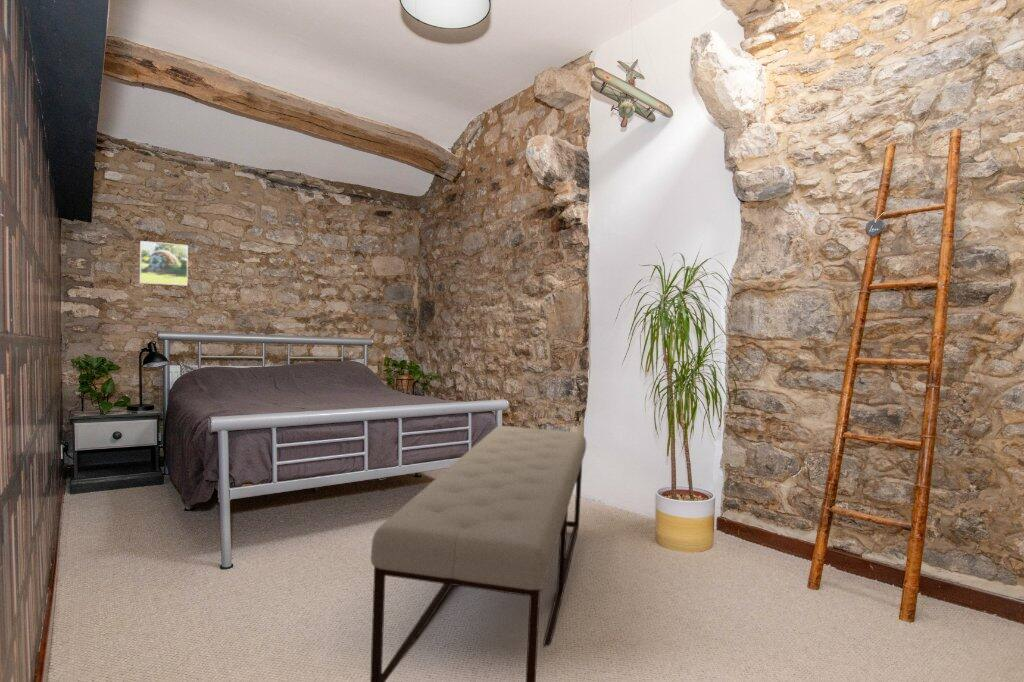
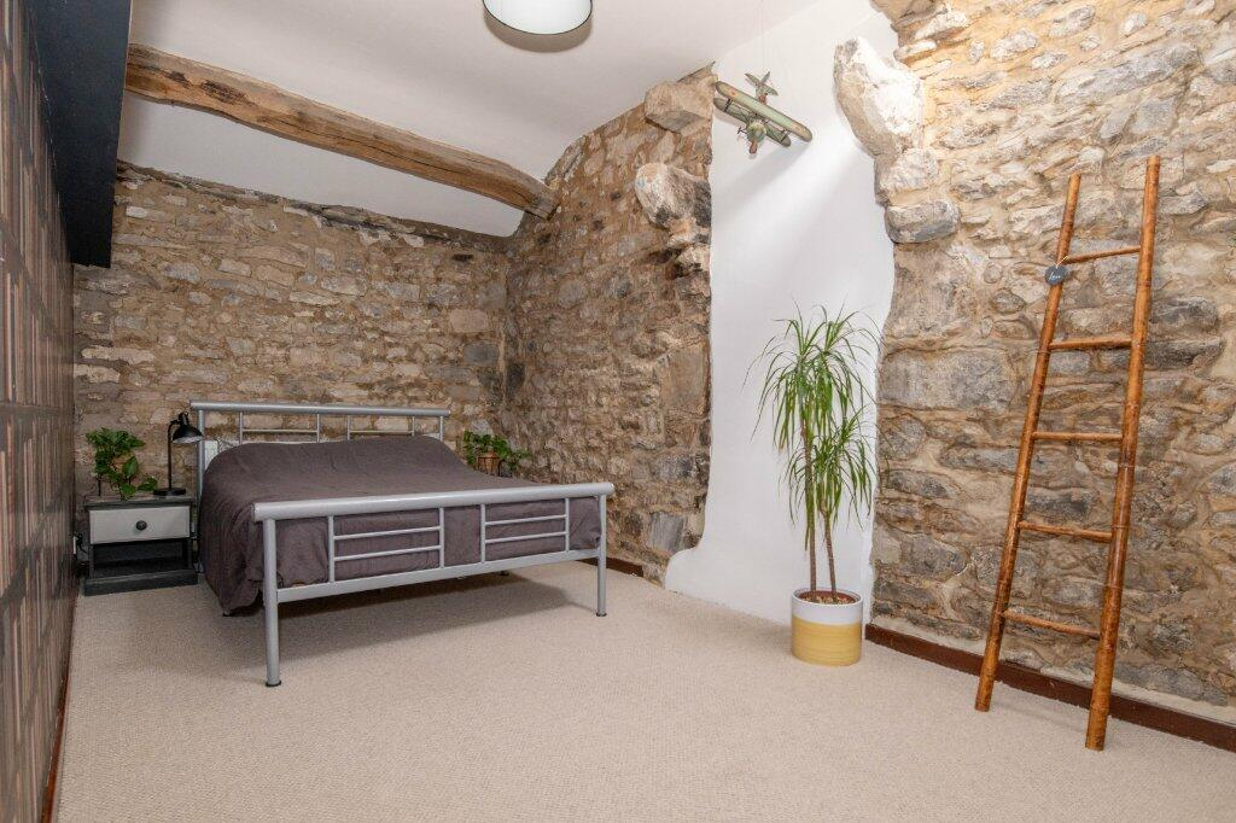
- bench [369,425,587,682]
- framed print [139,240,189,286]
